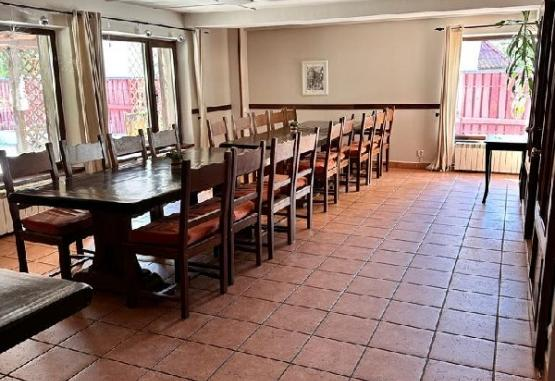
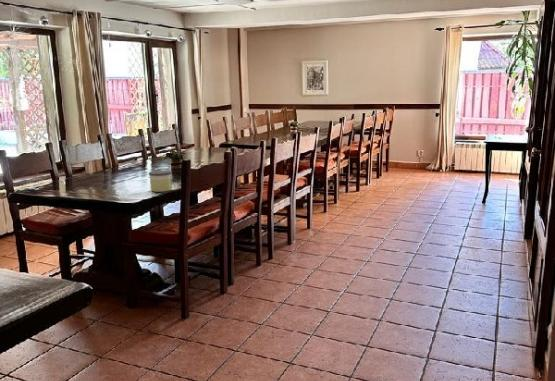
+ candle [148,169,173,193]
